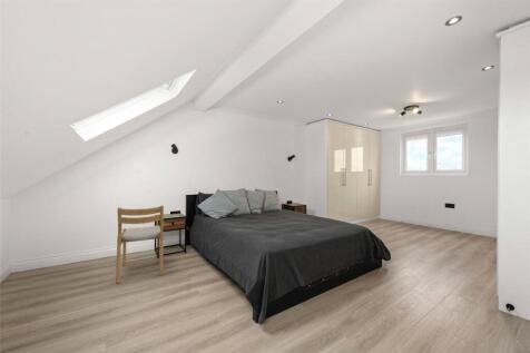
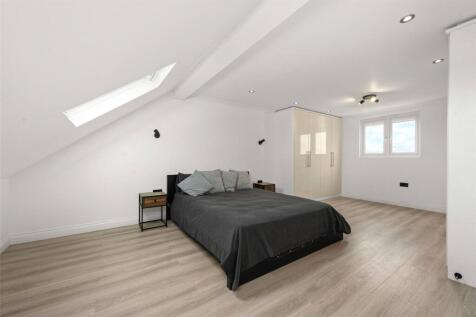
- chair [115,204,165,285]
